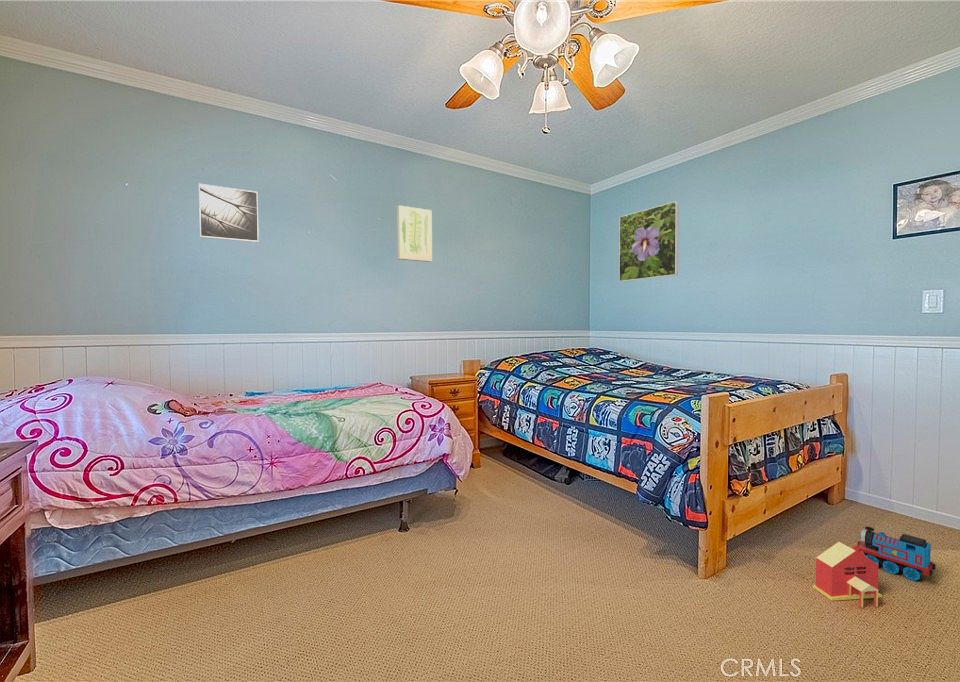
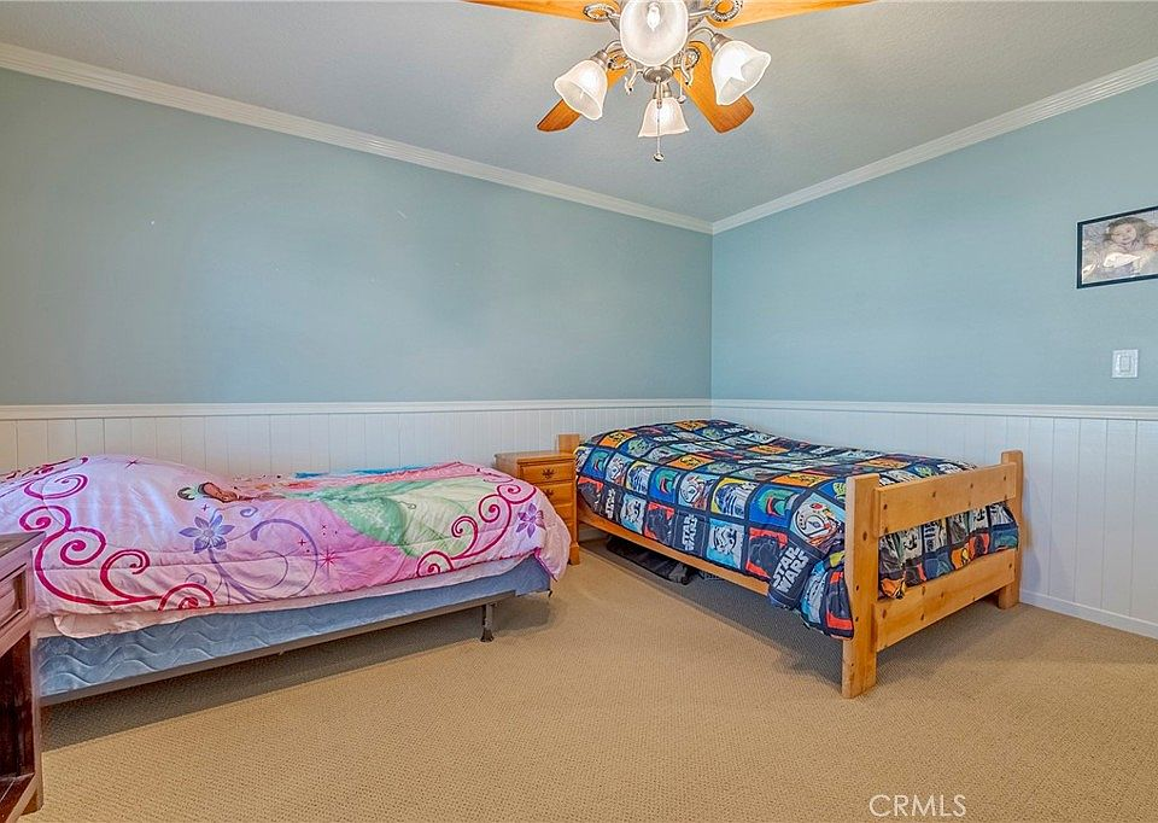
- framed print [618,200,679,282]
- wall art [396,205,433,263]
- toy train [855,526,937,582]
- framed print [198,183,260,243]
- toy house [812,541,883,609]
